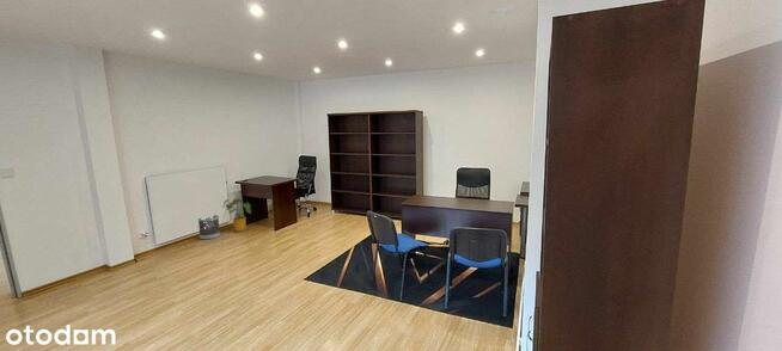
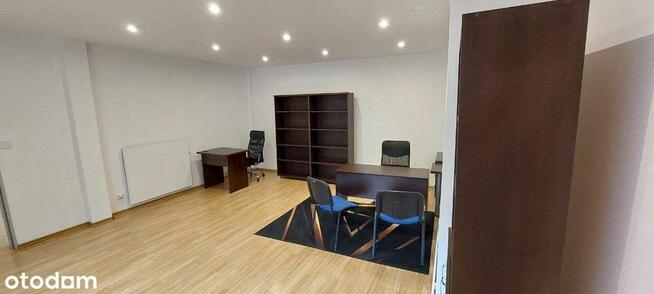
- house plant [221,197,252,233]
- wastebasket [197,214,221,241]
